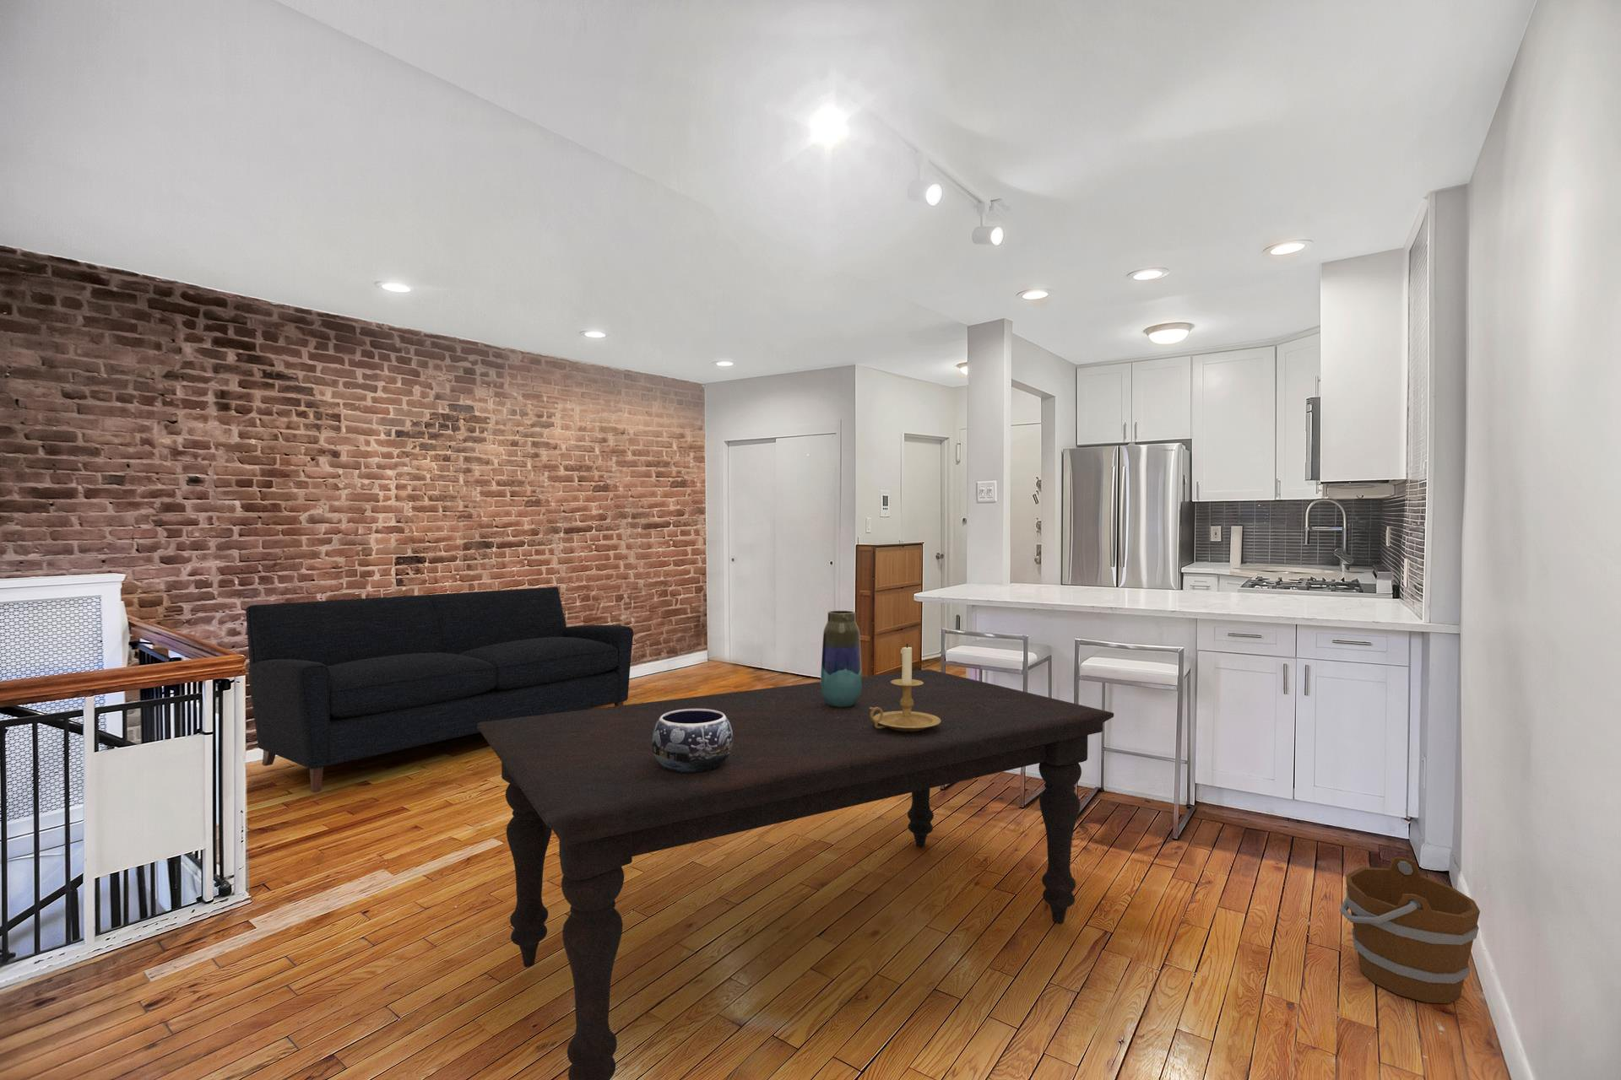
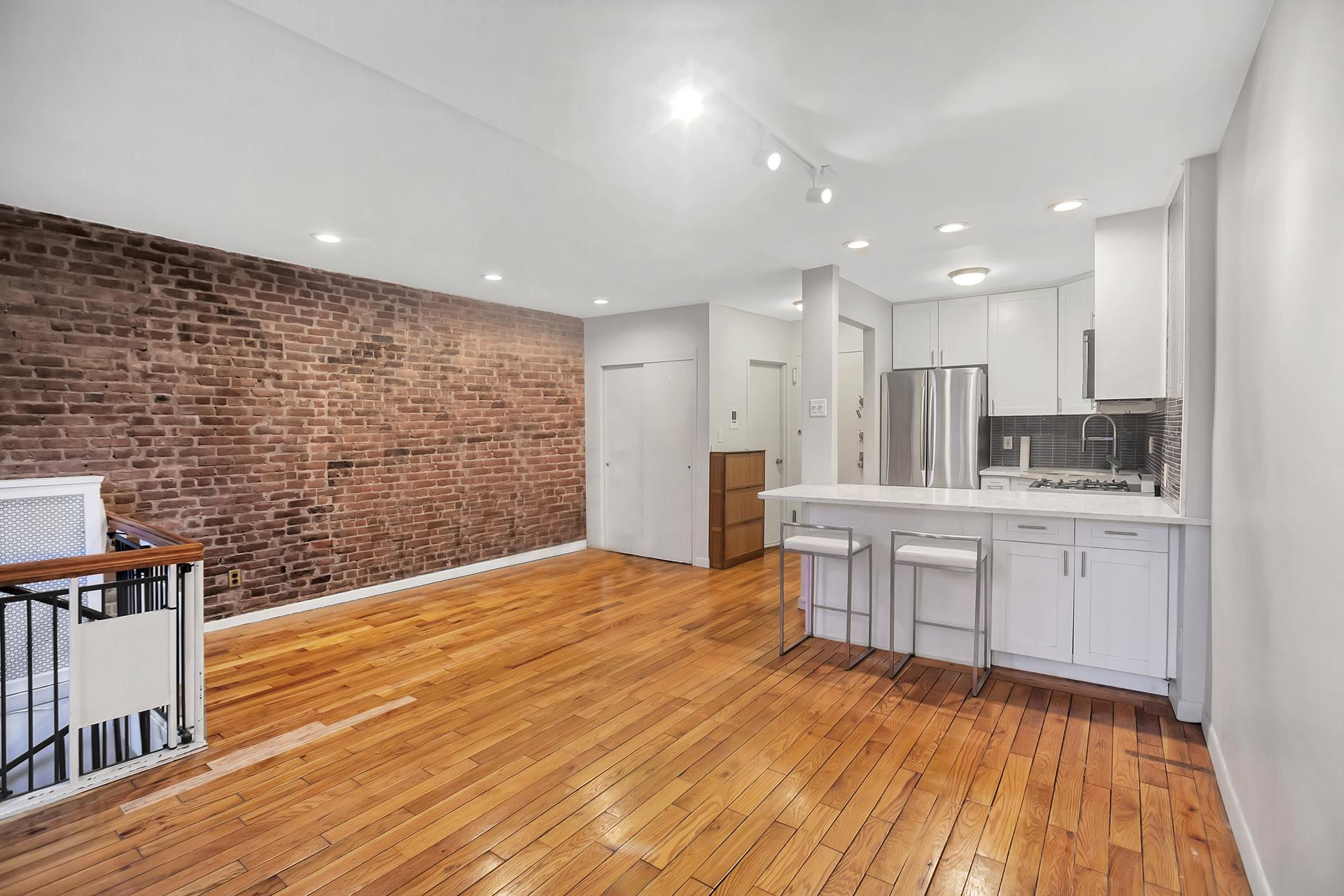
- bucket [1339,856,1481,1004]
- decorative bowl [651,709,733,773]
- vase [820,610,862,708]
- sofa [245,586,634,794]
- candle holder [870,642,941,732]
- dining table [478,668,1114,1080]
